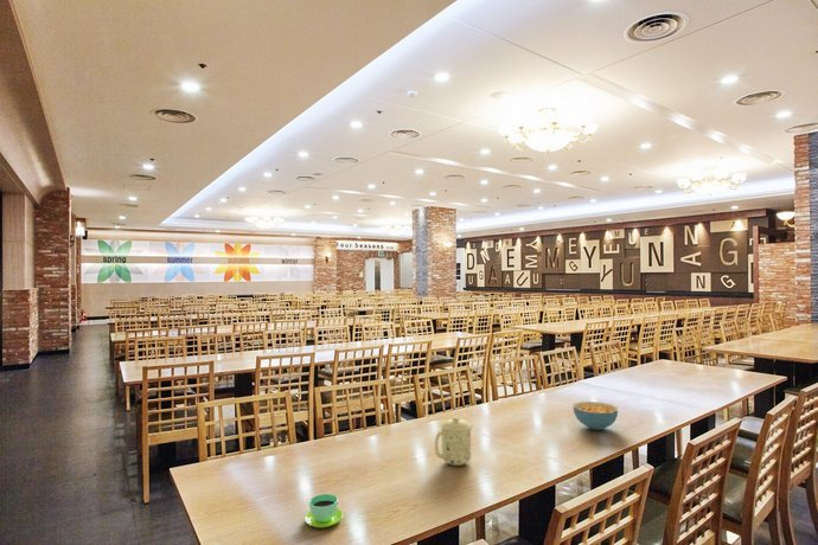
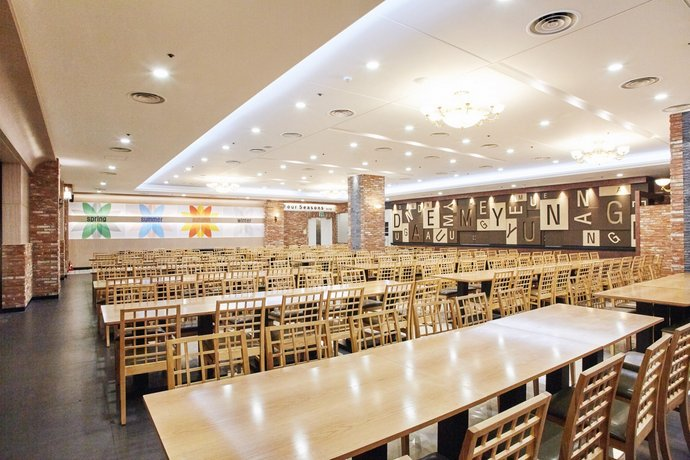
- cup [303,493,344,528]
- mug [434,415,474,467]
- cereal bowl [573,400,619,431]
